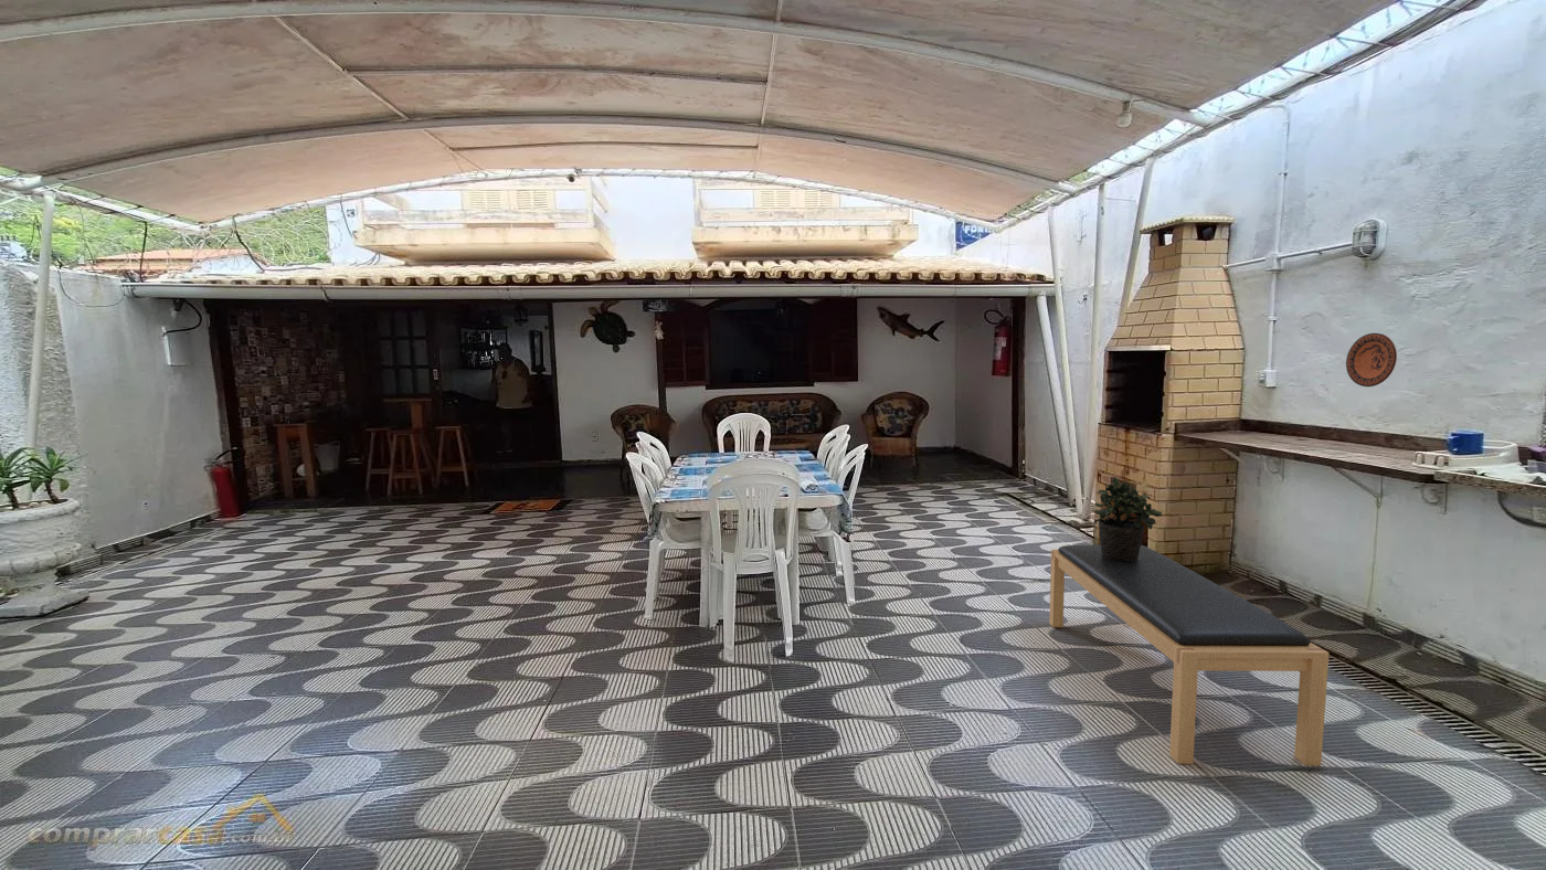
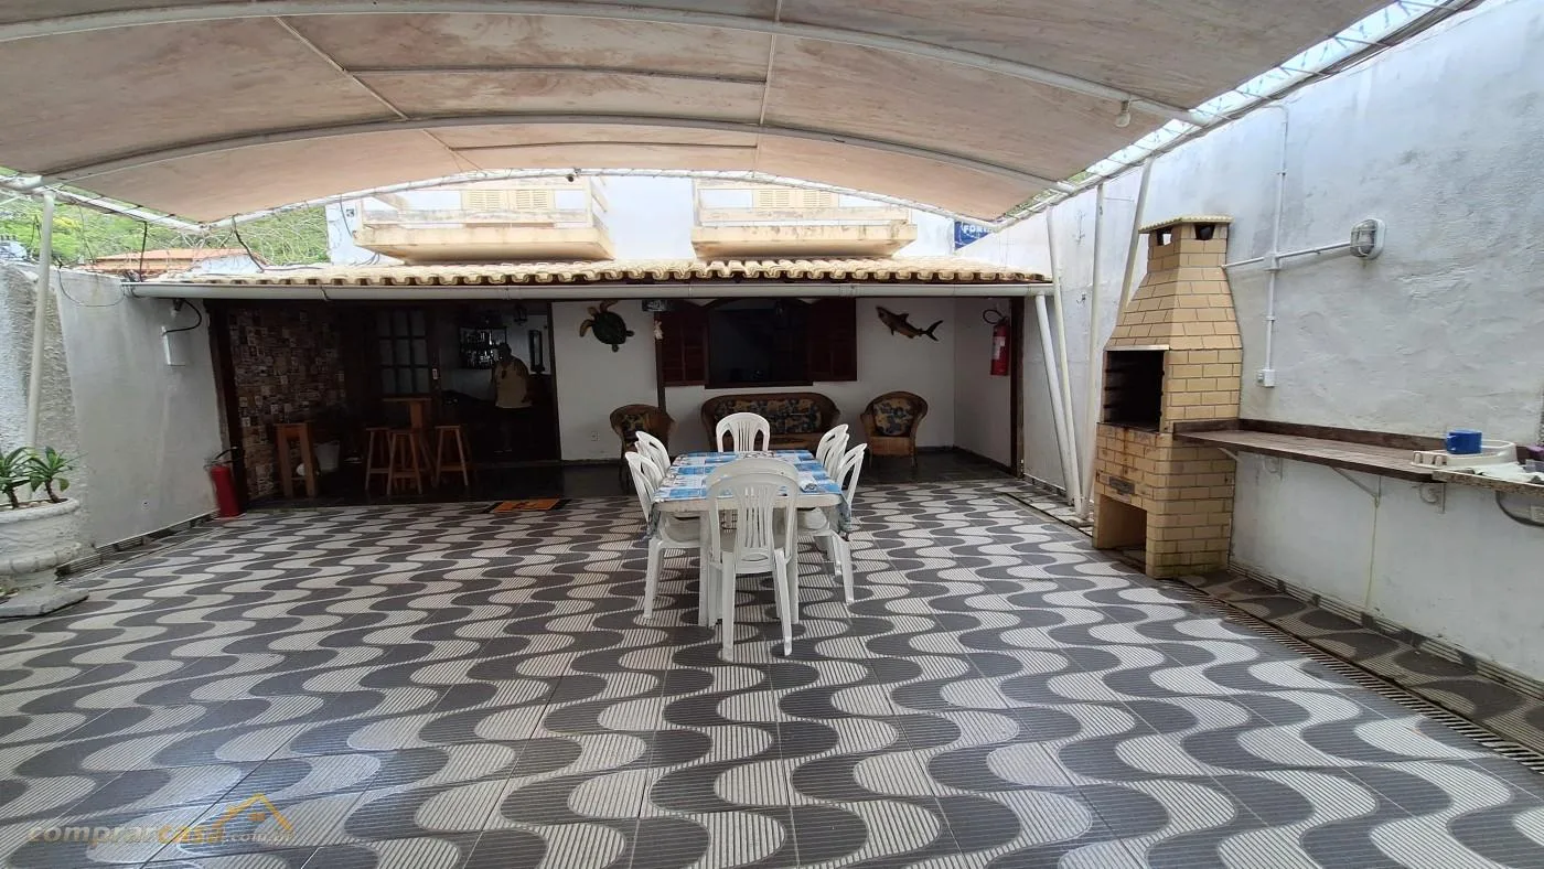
- potted plant [1093,477,1163,561]
- bench [1048,544,1330,766]
- decorative plate [1345,332,1398,388]
